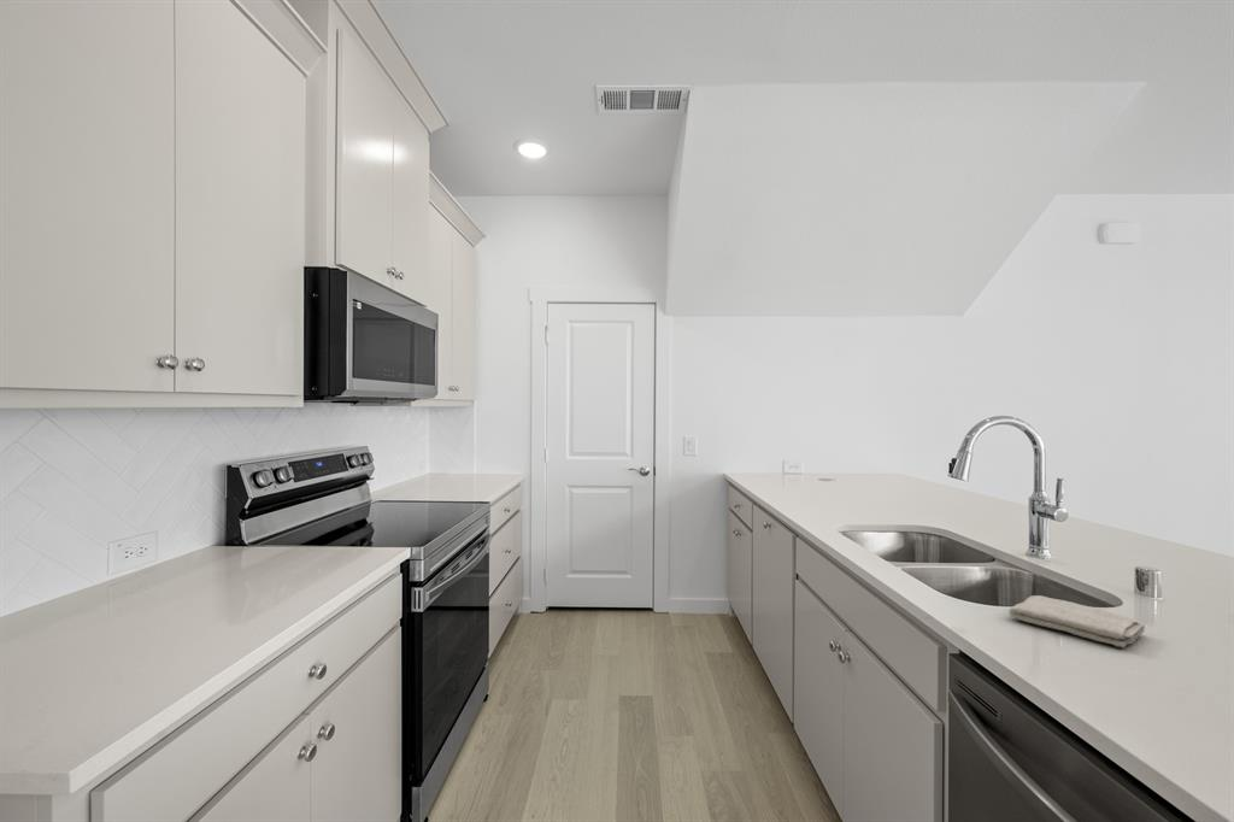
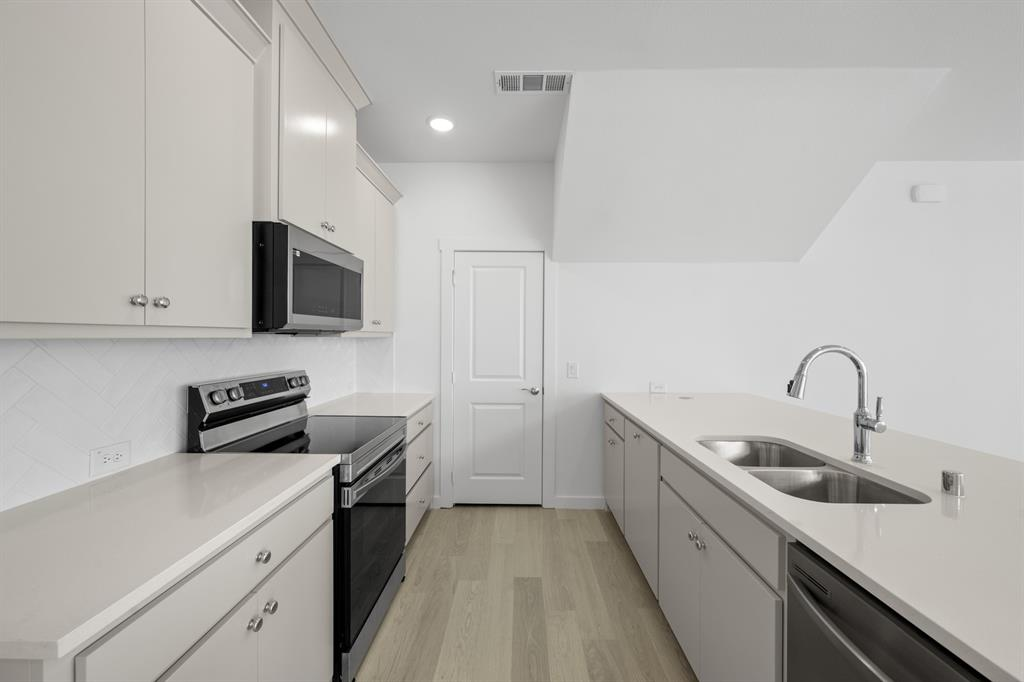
- washcloth [1007,594,1146,648]
